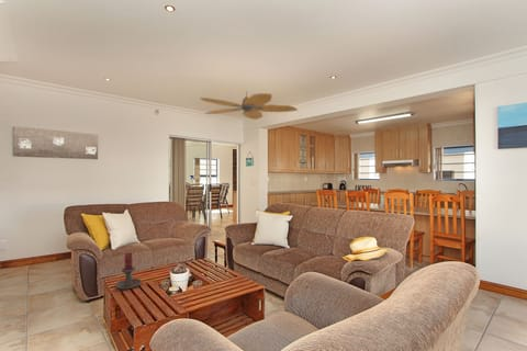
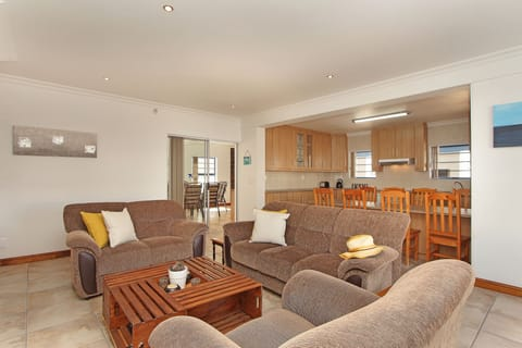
- ceiling fan [199,90,299,121]
- candle holder [114,251,143,291]
